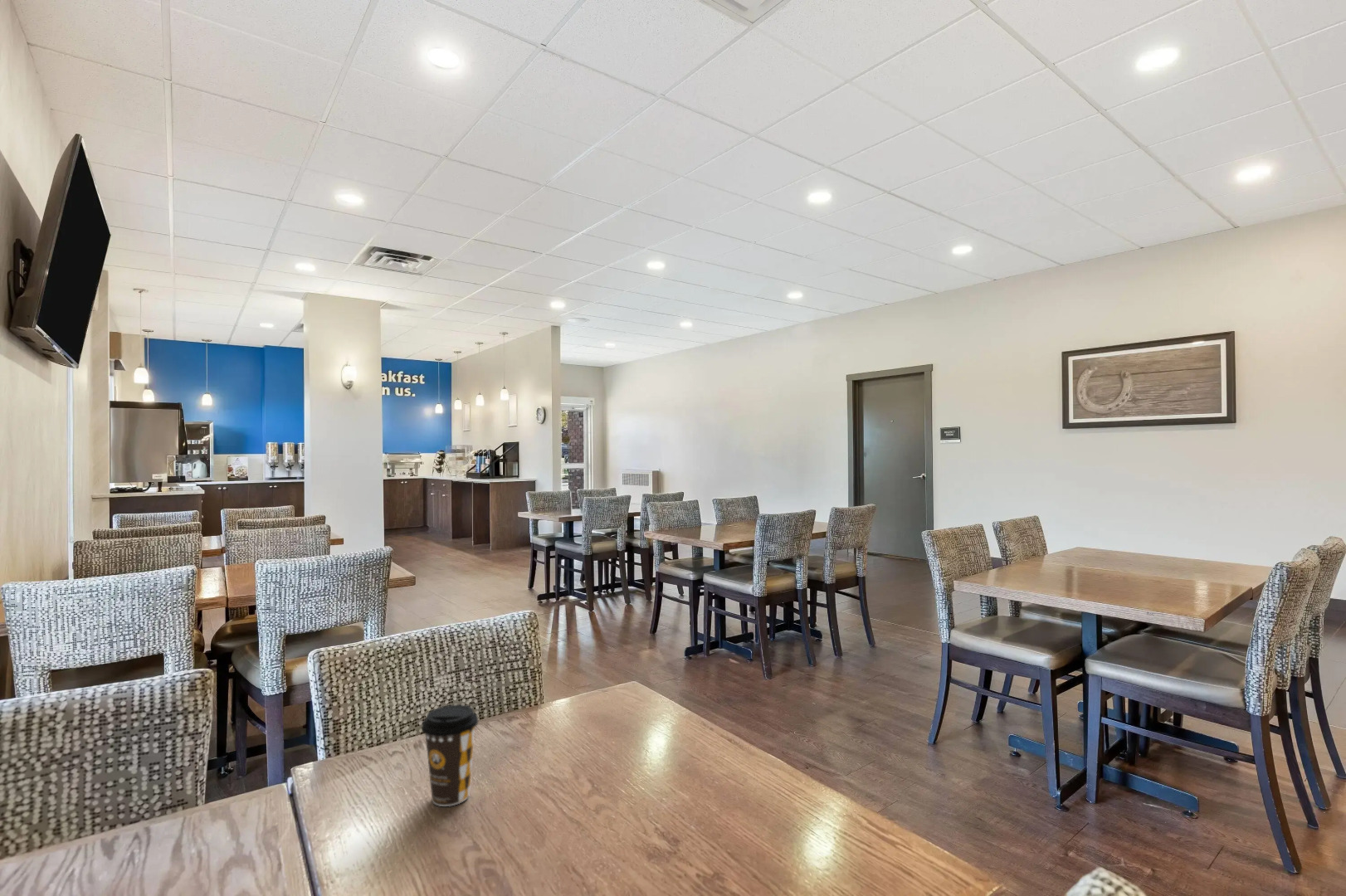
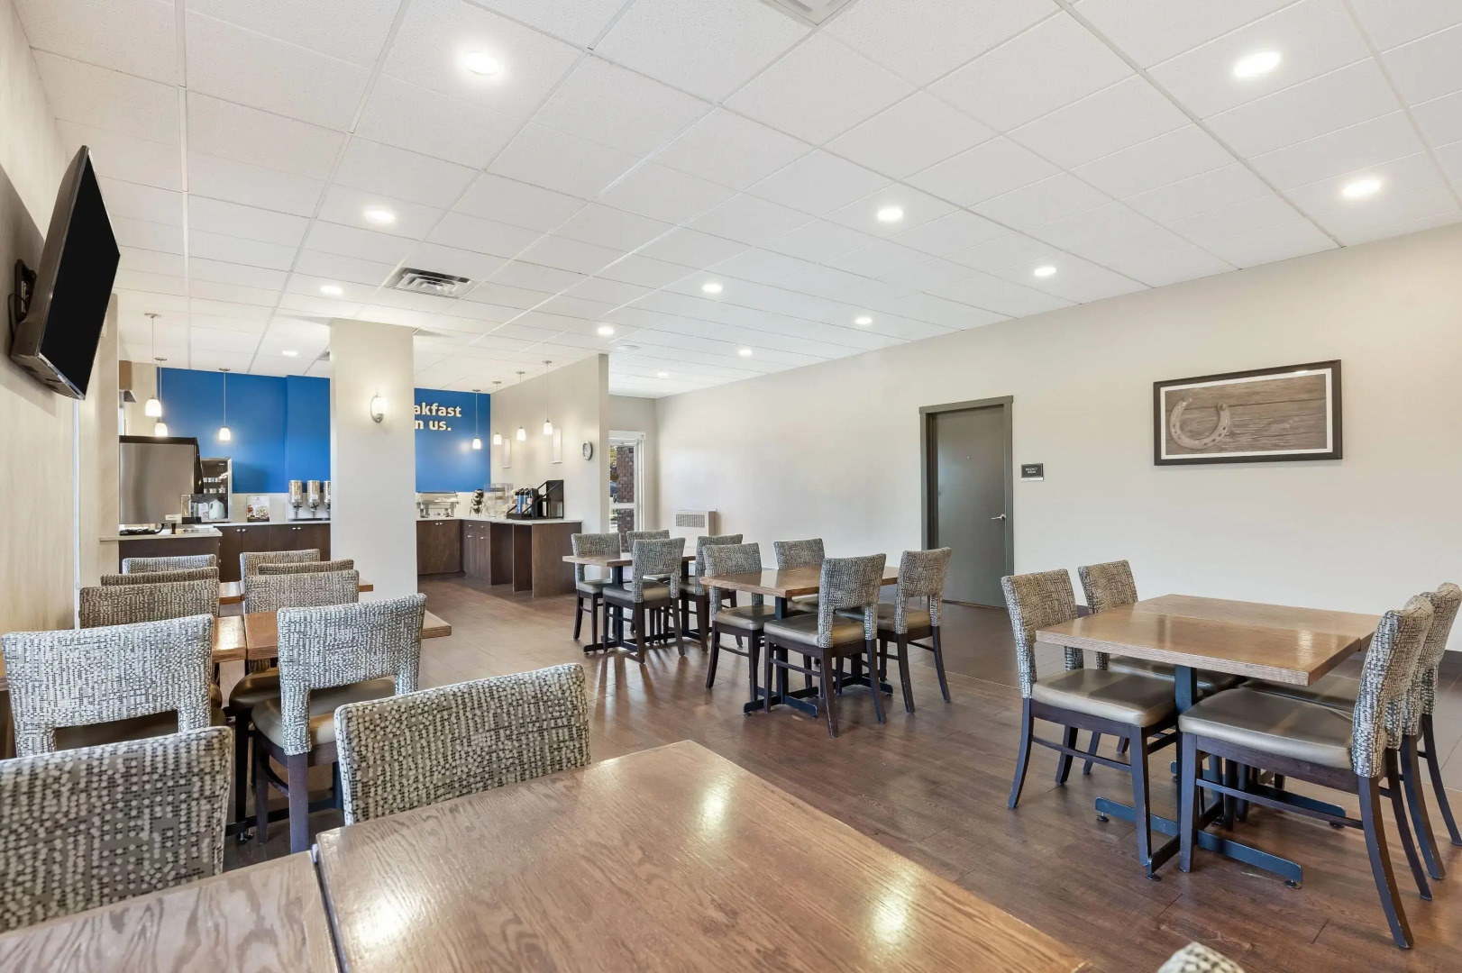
- coffee cup [421,704,479,807]
